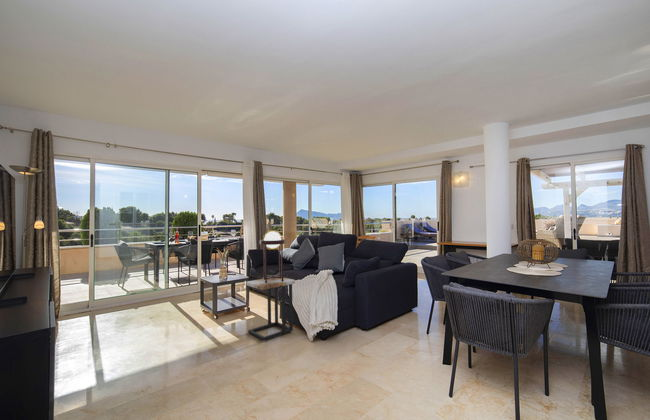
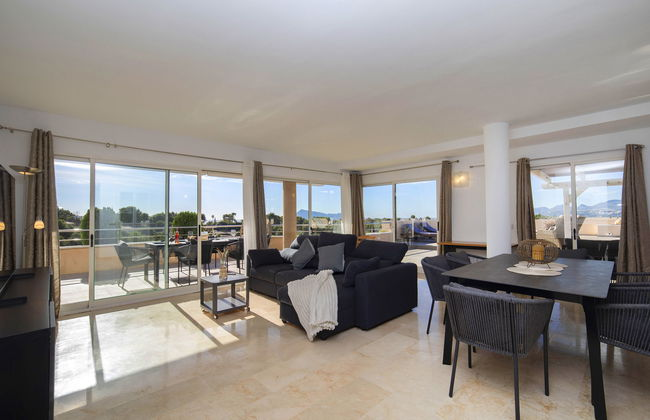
- side table [245,277,296,342]
- table lamp [259,229,287,283]
